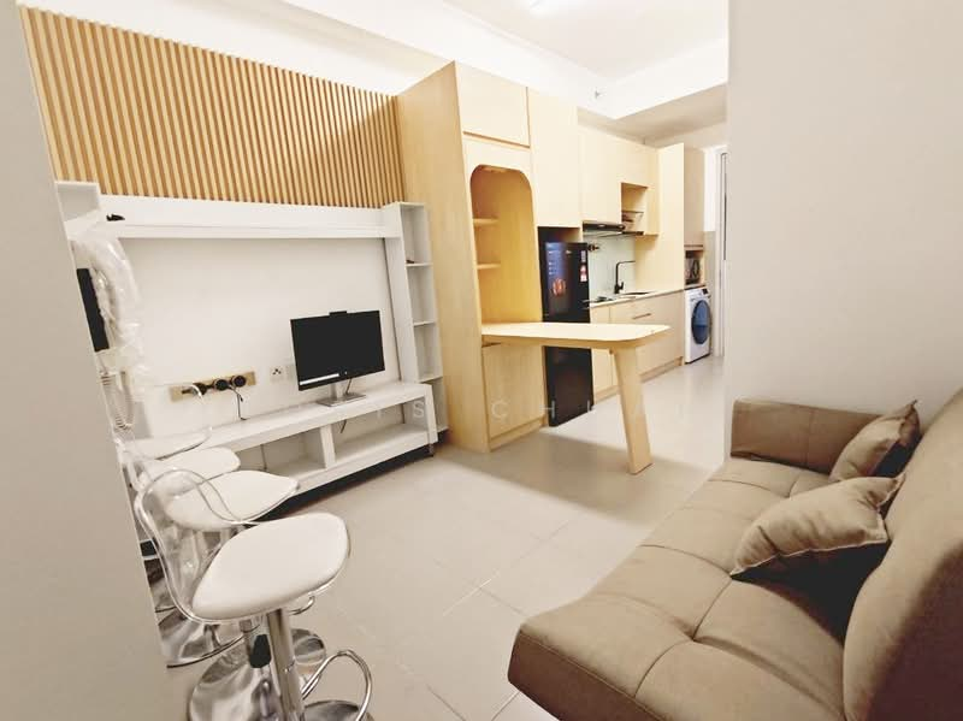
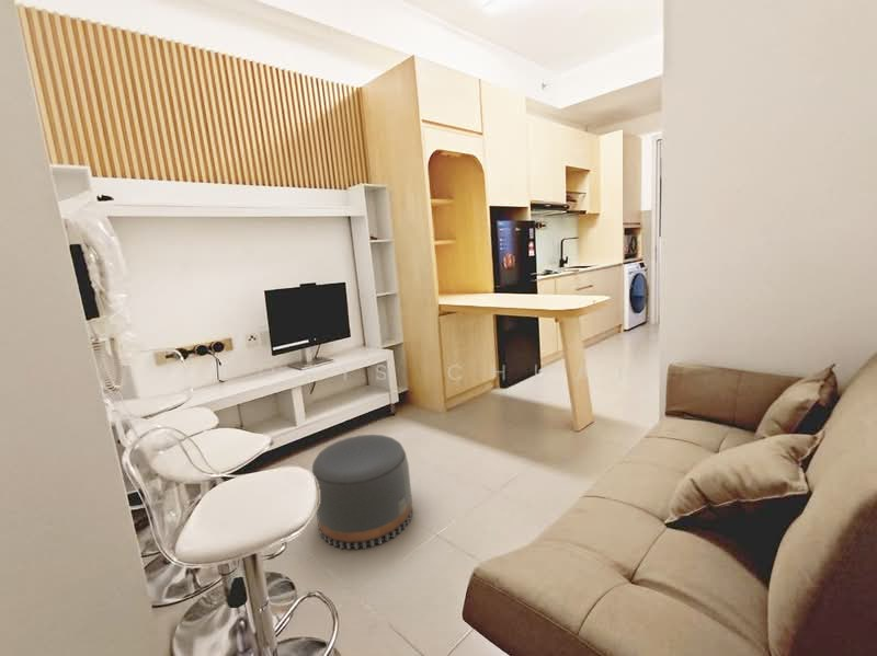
+ pouf [311,434,413,551]
